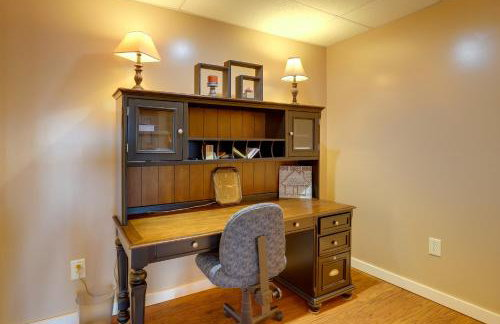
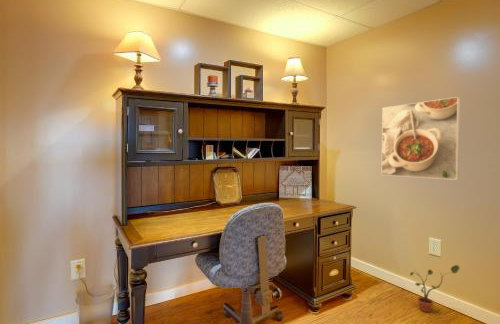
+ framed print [380,96,461,181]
+ potted plant [409,264,460,313]
